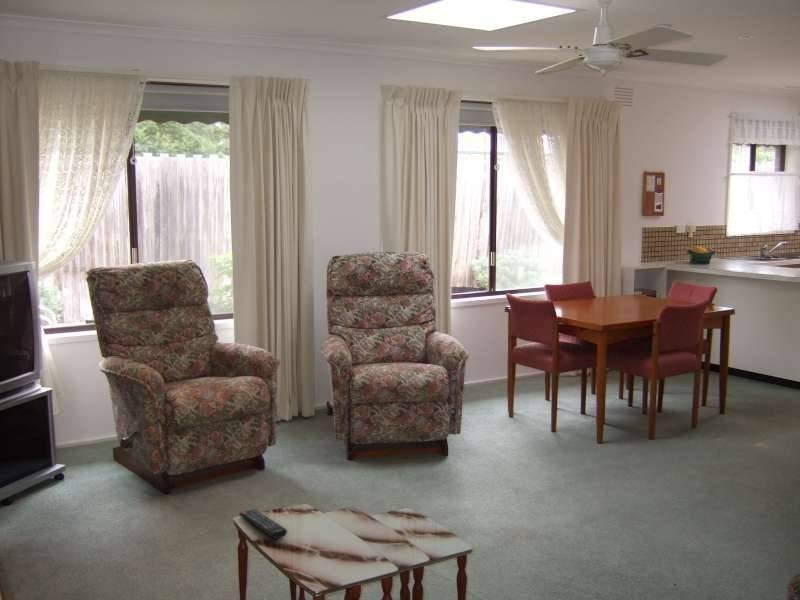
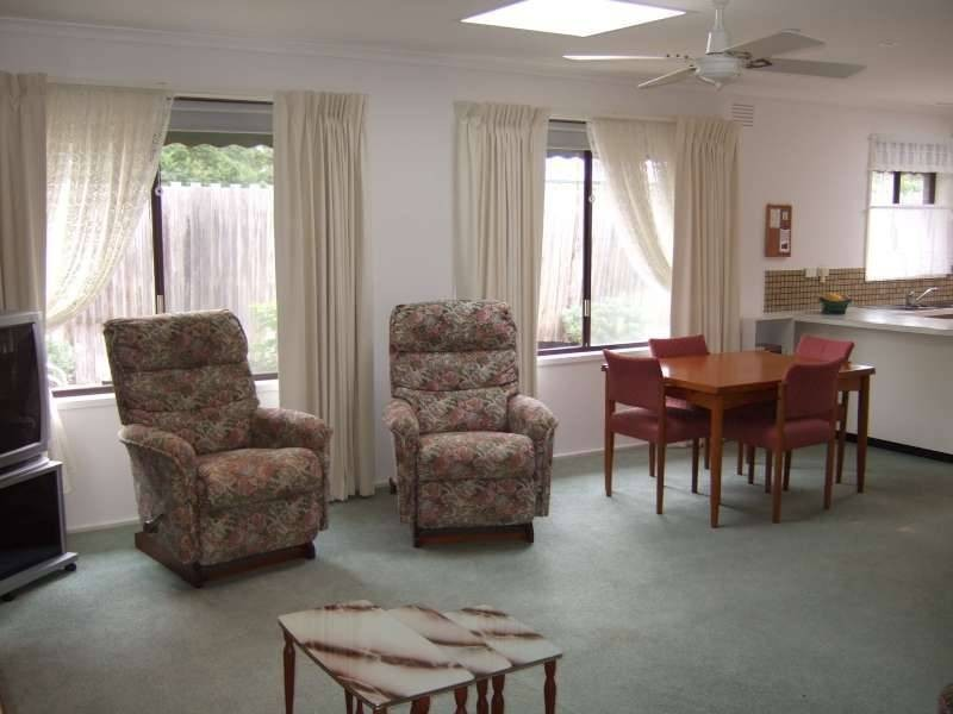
- remote control [238,508,288,540]
